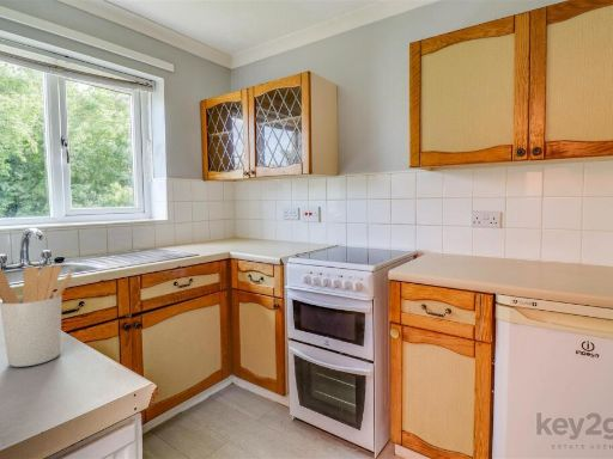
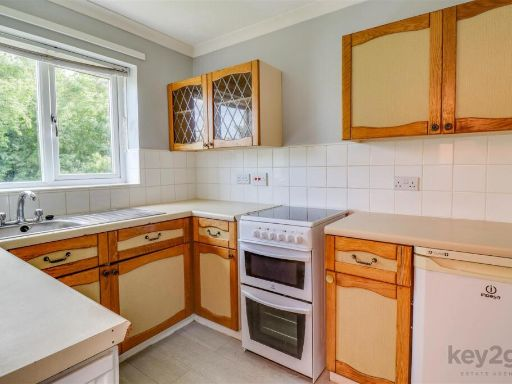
- utensil holder [0,264,74,368]
